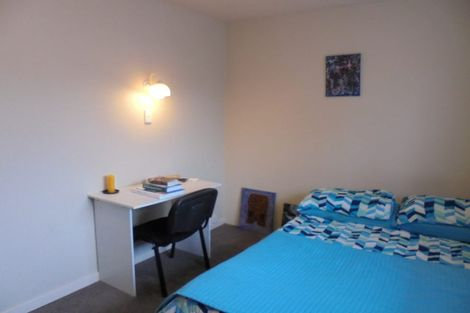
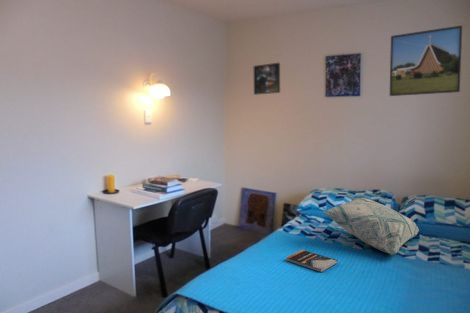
+ decorative pillow [323,197,420,255]
+ book [285,249,339,273]
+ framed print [253,62,281,96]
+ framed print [389,24,463,97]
